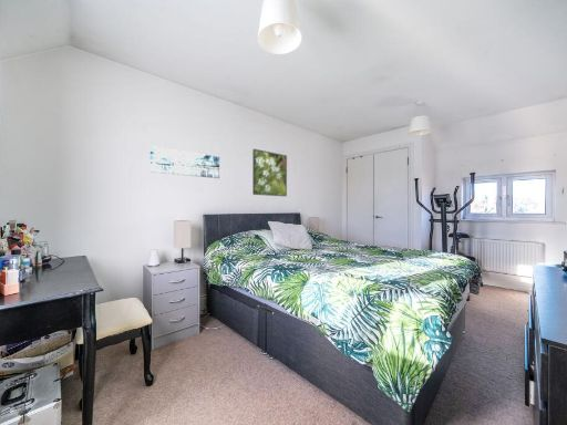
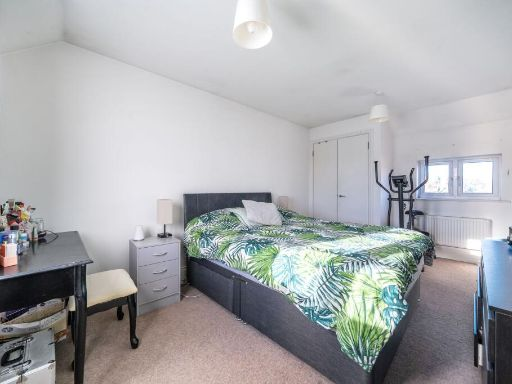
- wall art [148,145,220,179]
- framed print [251,148,288,197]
